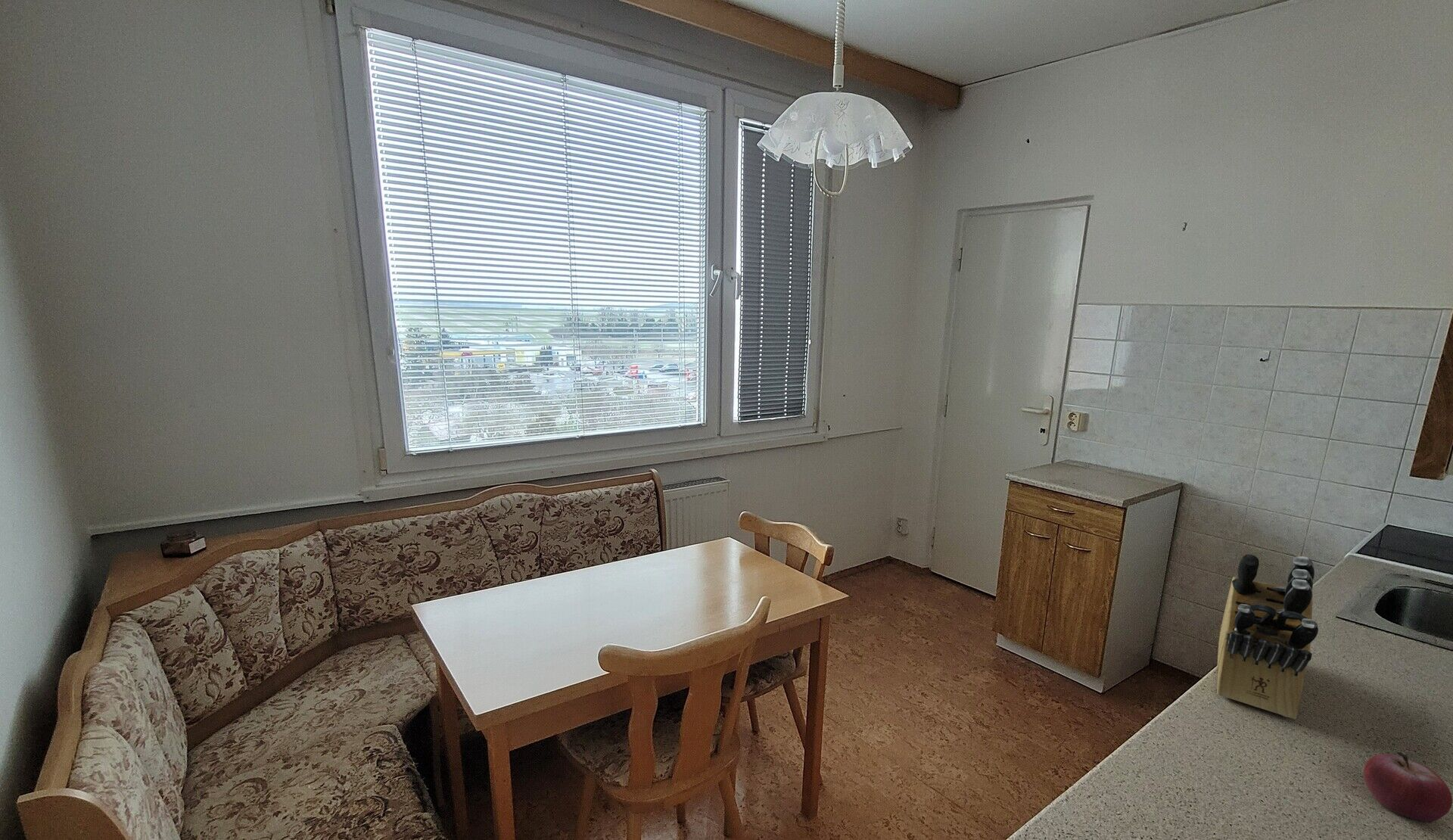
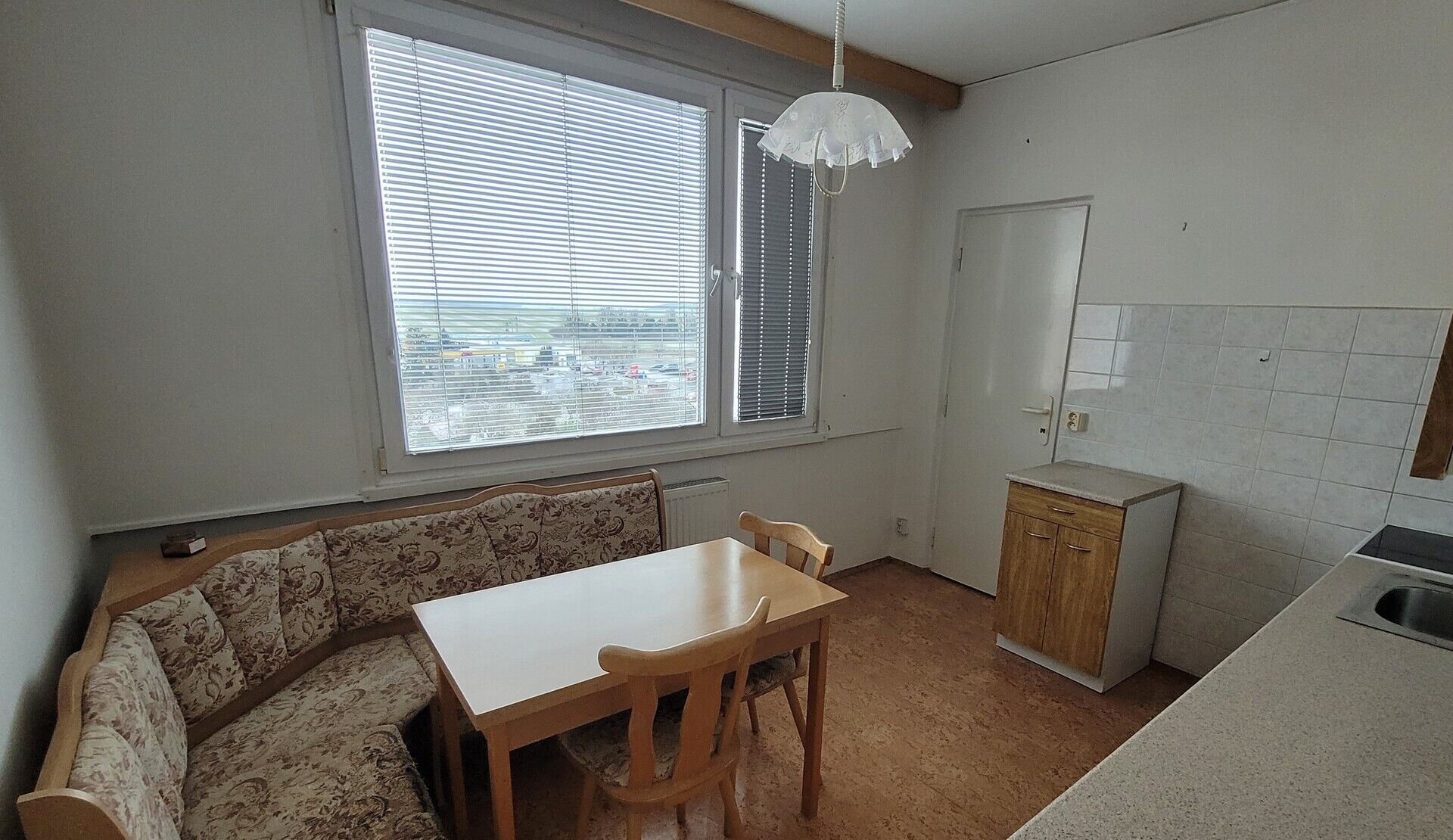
- fruit [1363,751,1453,823]
- knife block [1216,554,1319,720]
